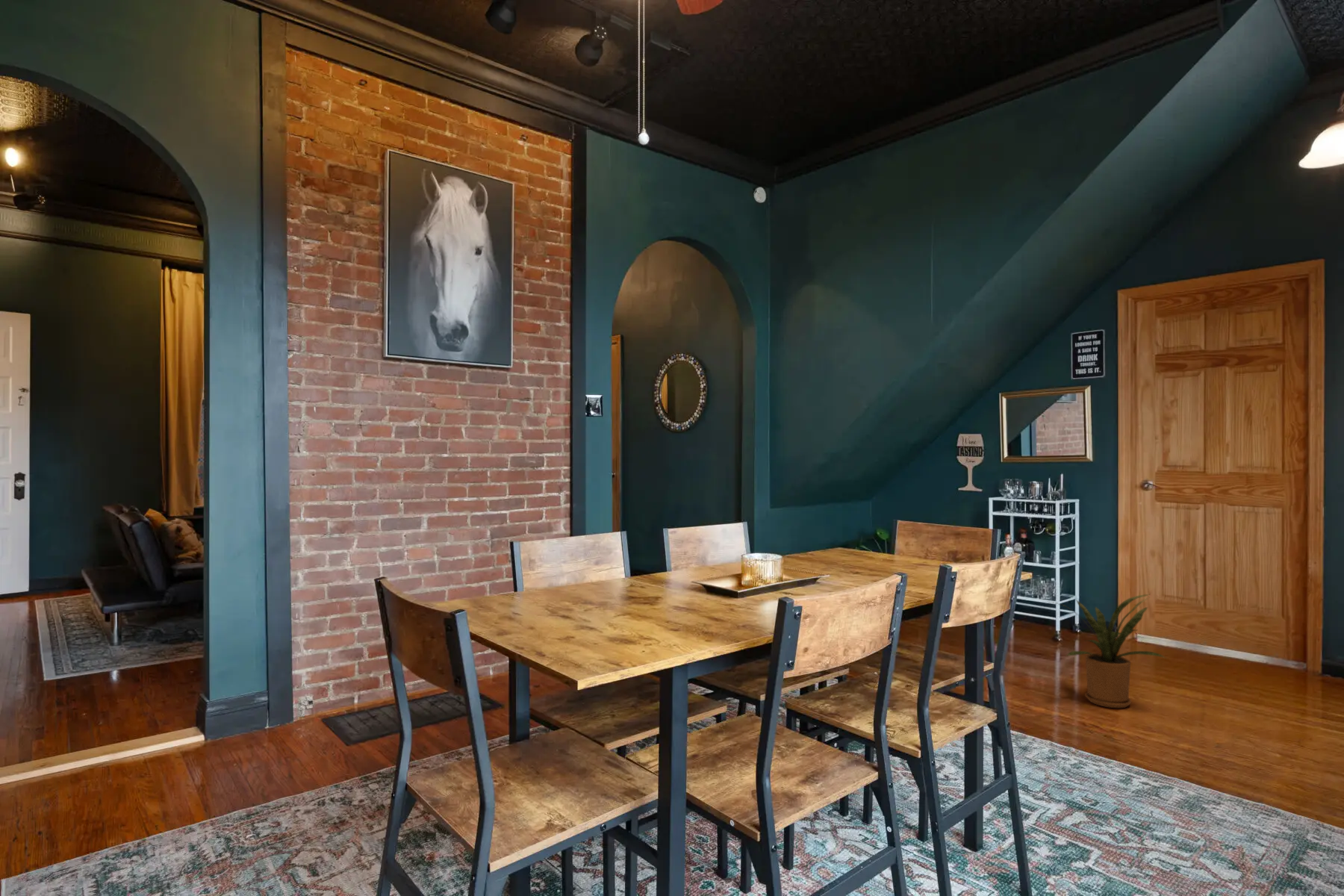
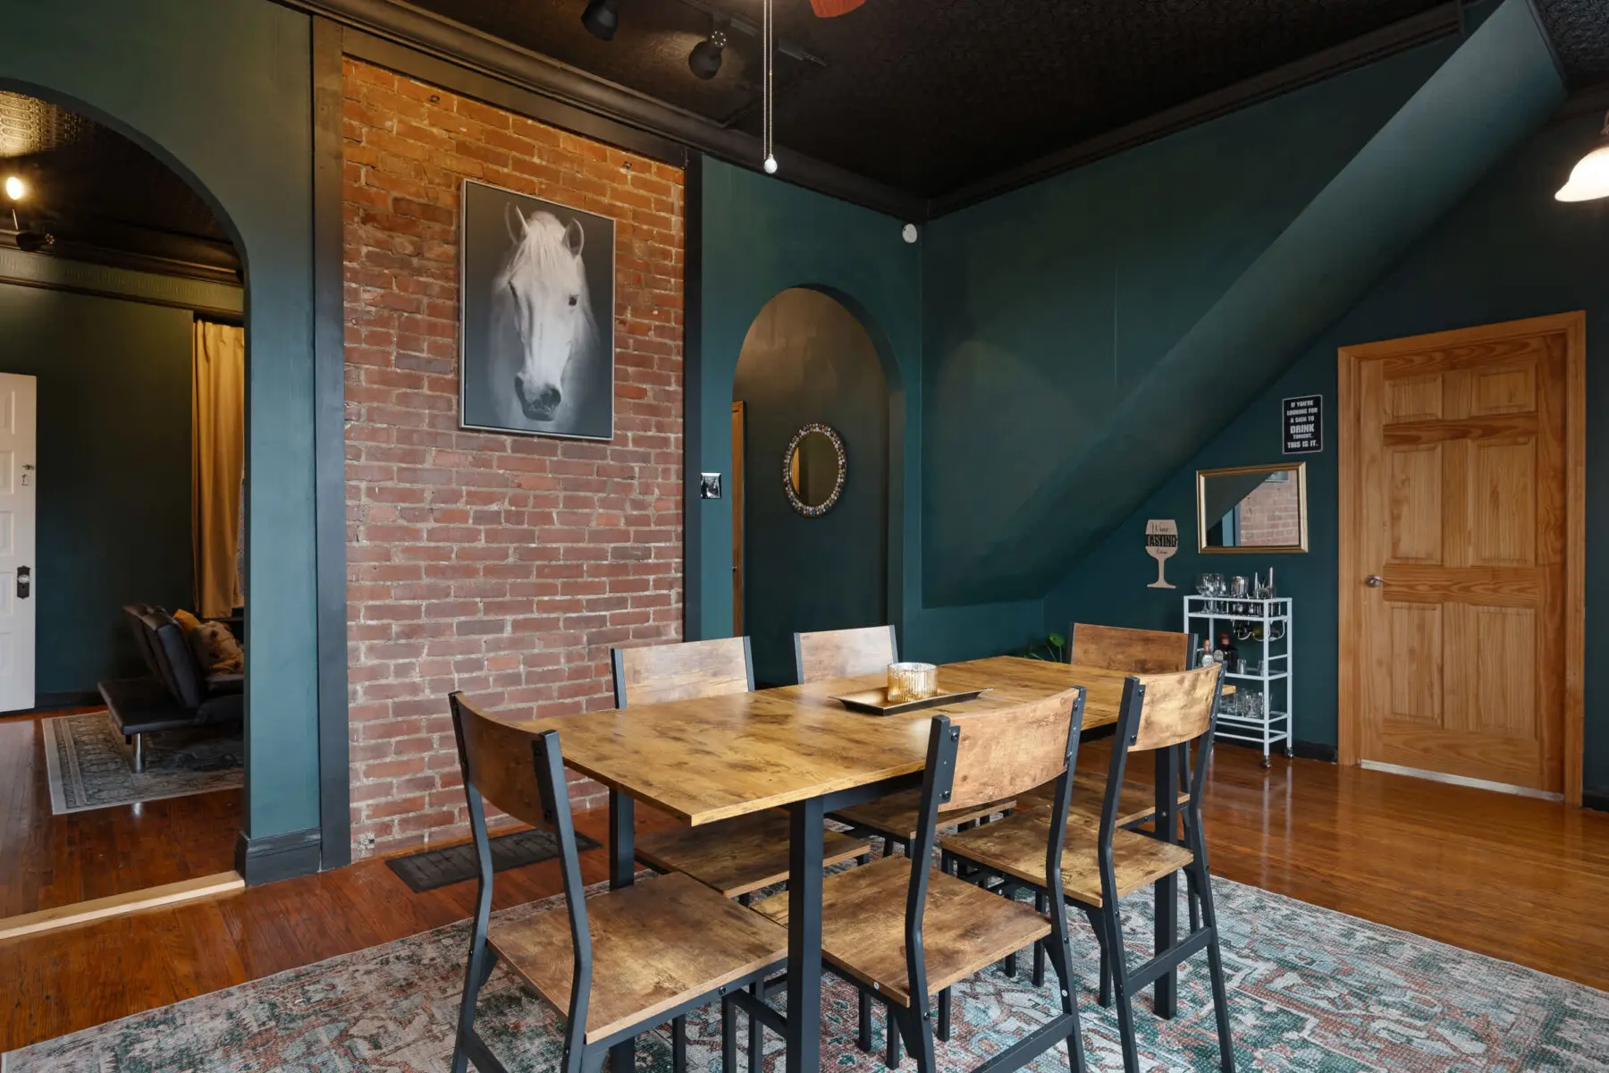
- house plant [1045,594,1166,709]
